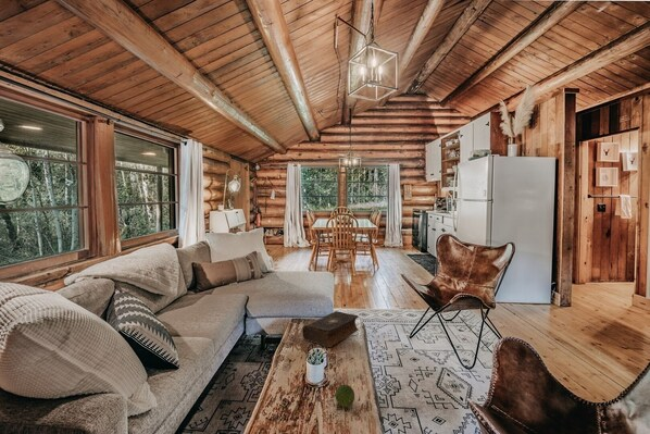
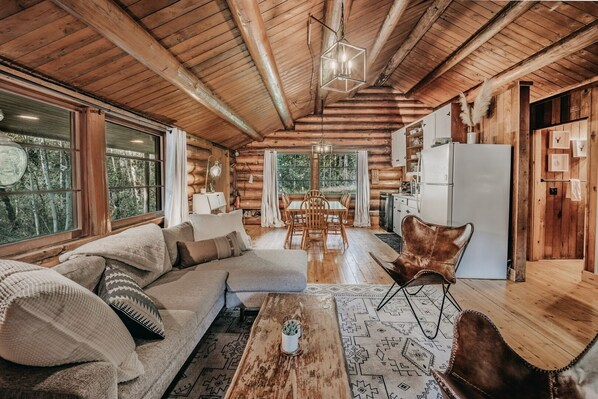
- fruit [335,384,355,408]
- book [301,310,360,348]
